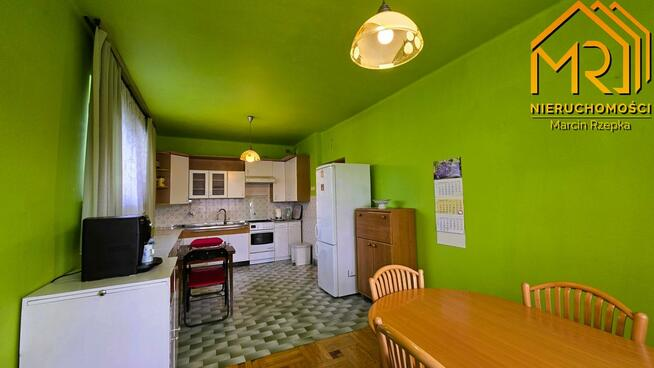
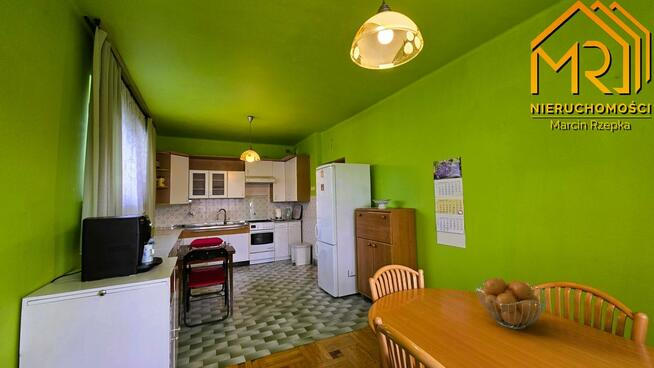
+ fruit basket [475,277,547,330]
